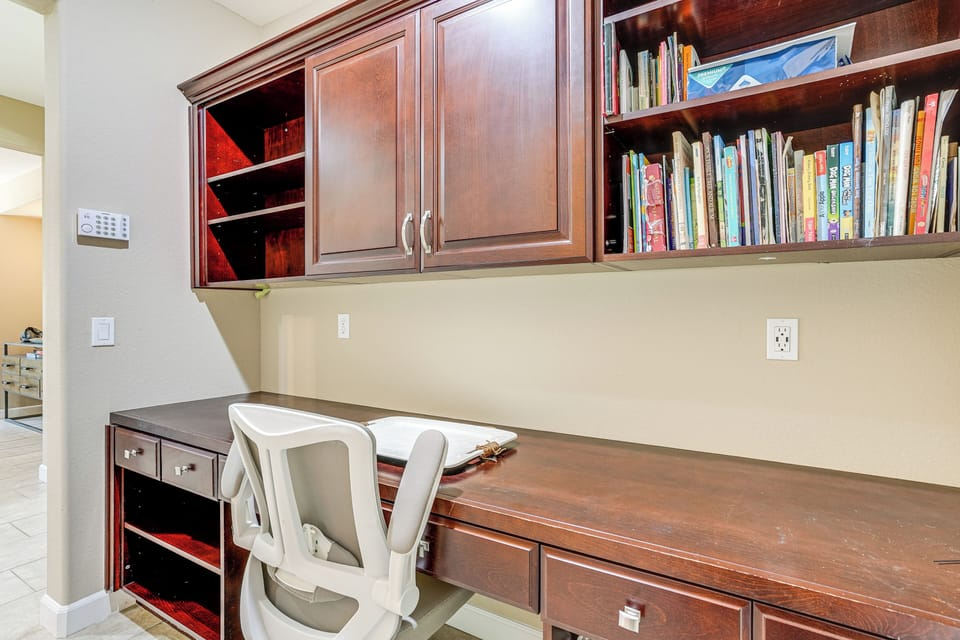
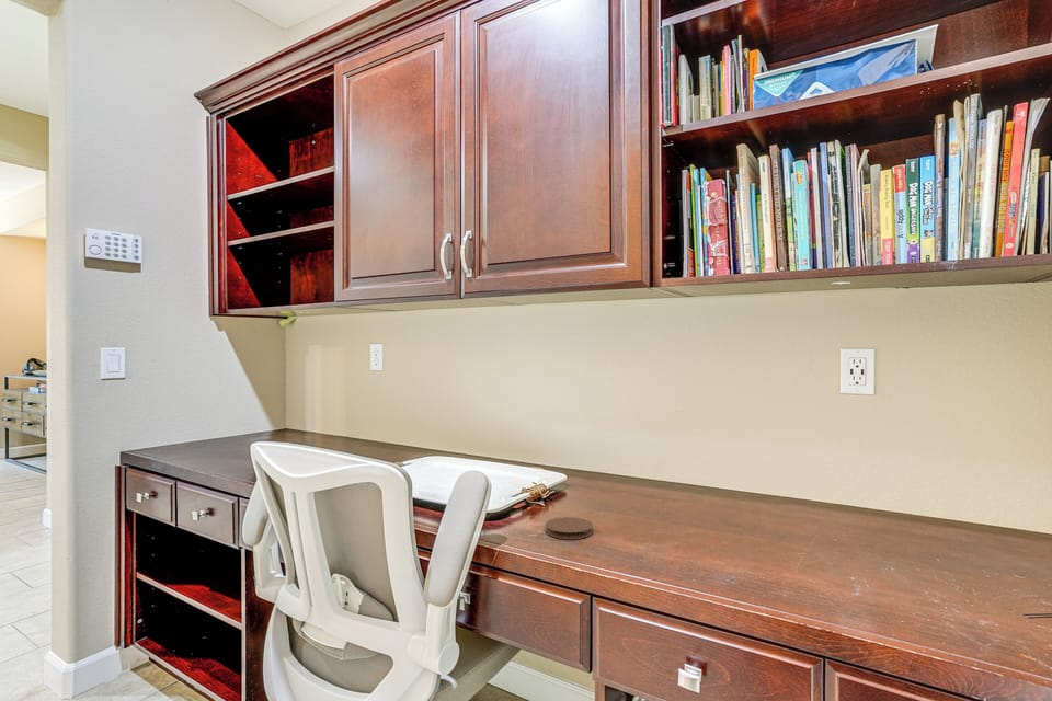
+ coaster [545,516,594,540]
